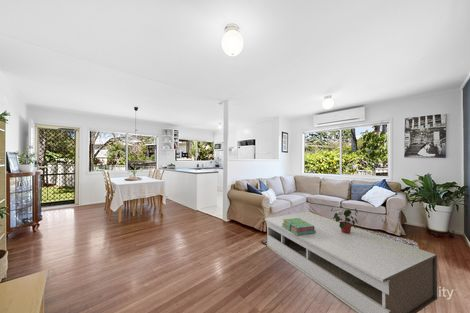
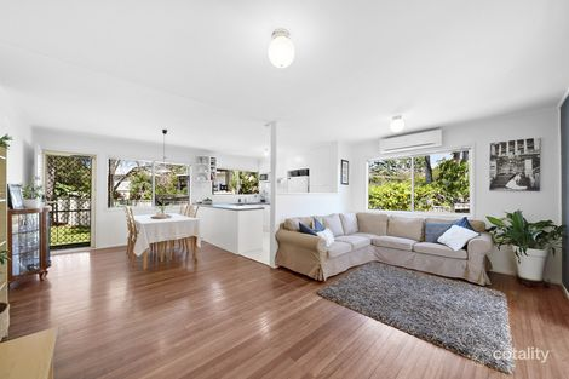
- coffee table [264,211,438,313]
- potted plant [330,200,359,234]
- stack of books [282,218,316,236]
